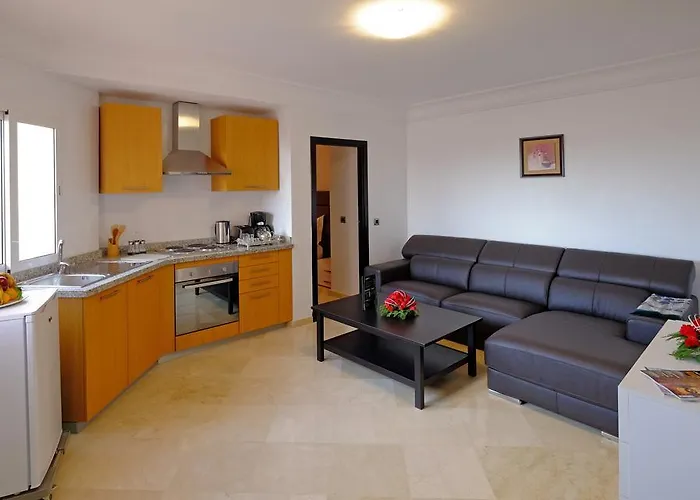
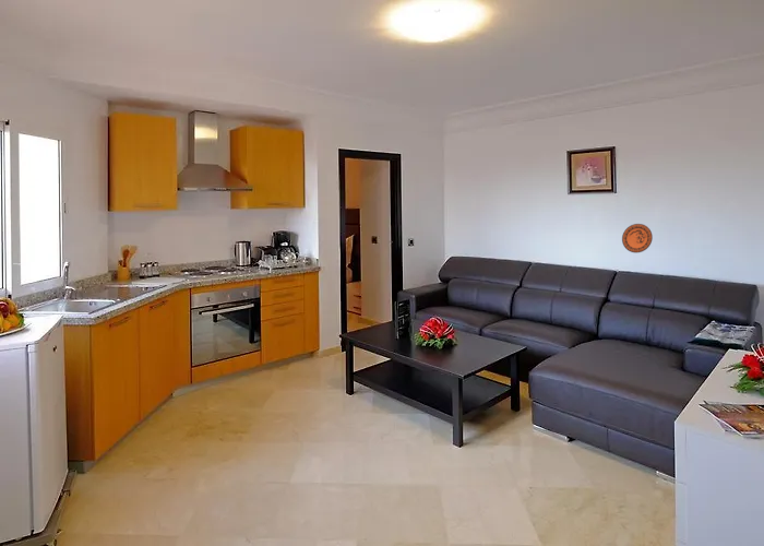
+ decorative plate [621,223,654,253]
